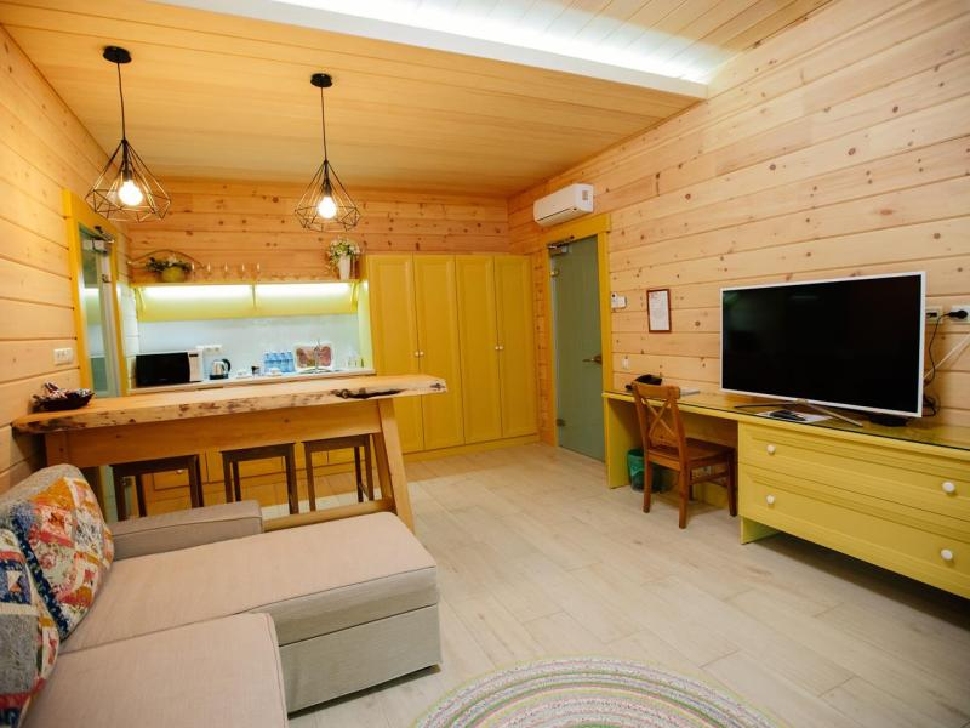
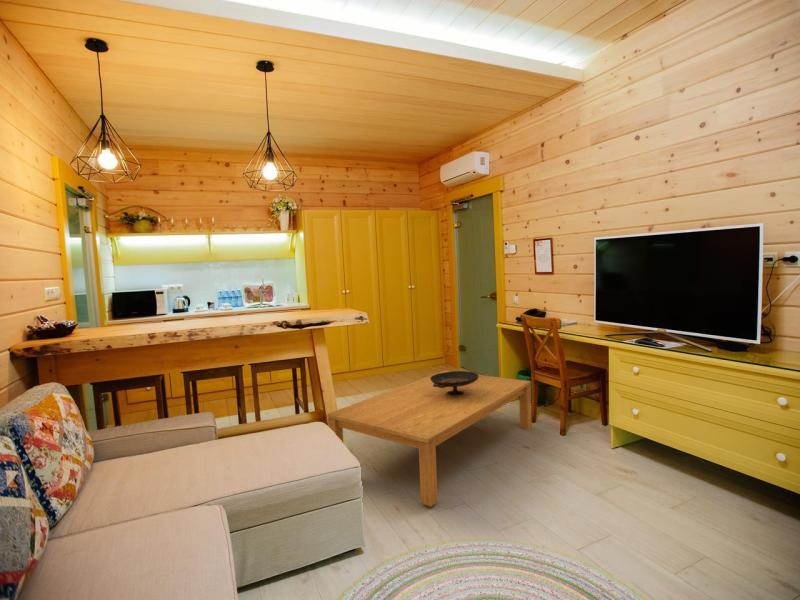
+ coffee table [326,369,532,508]
+ decorative bowl [430,370,479,396]
